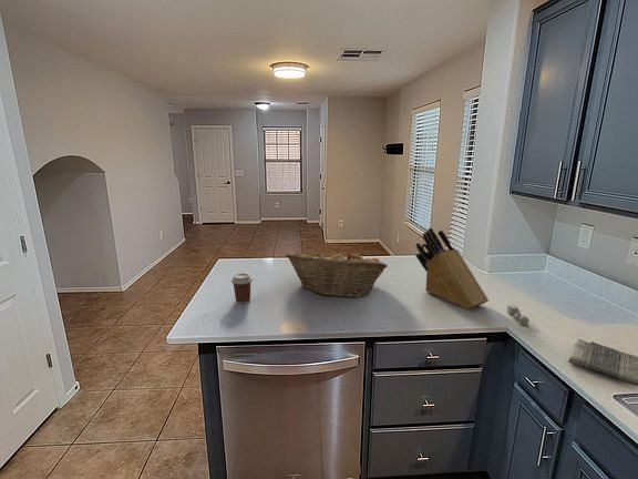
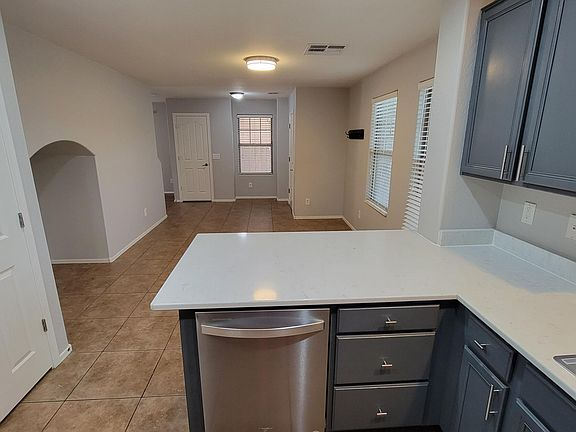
- coffee cup [230,272,254,305]
- fruit basket [285,251,389,298]
- dish towel [567,337,638,387]
- salt and pepper shaker set [506,304,529,326]
- knife block [414,227,490,309]
